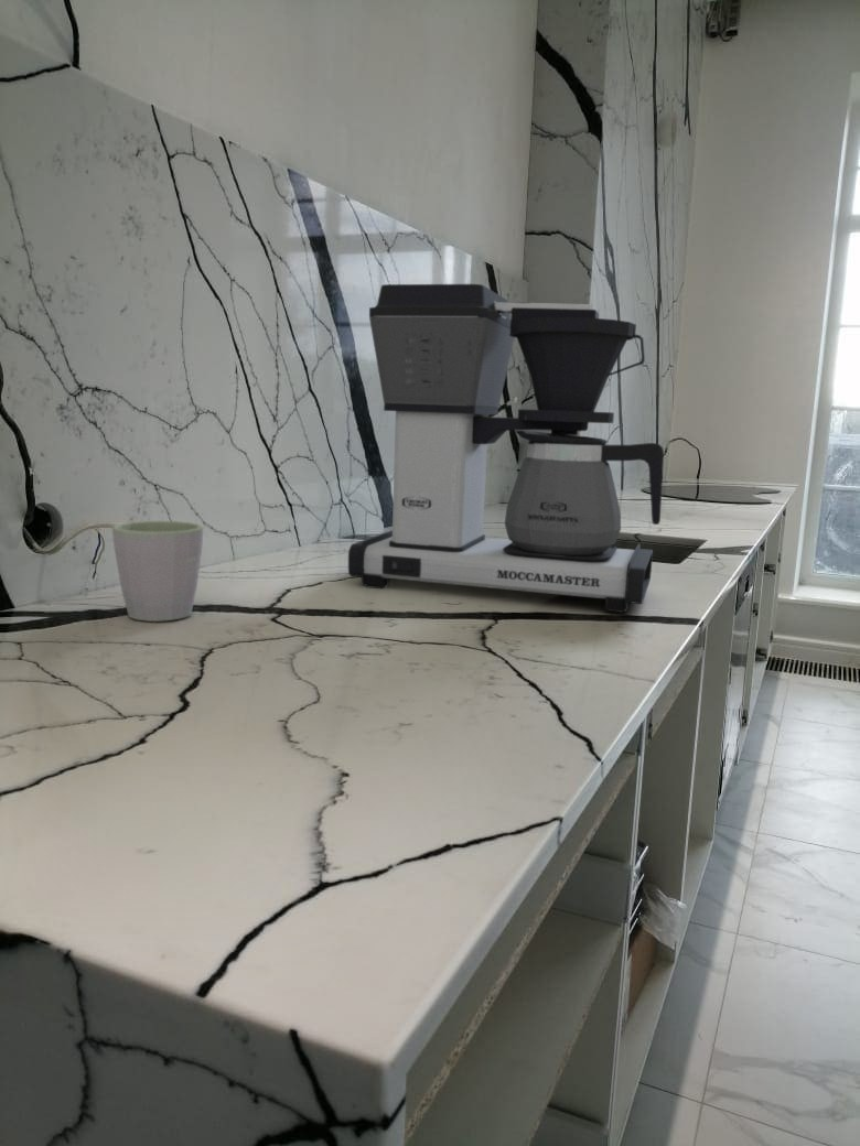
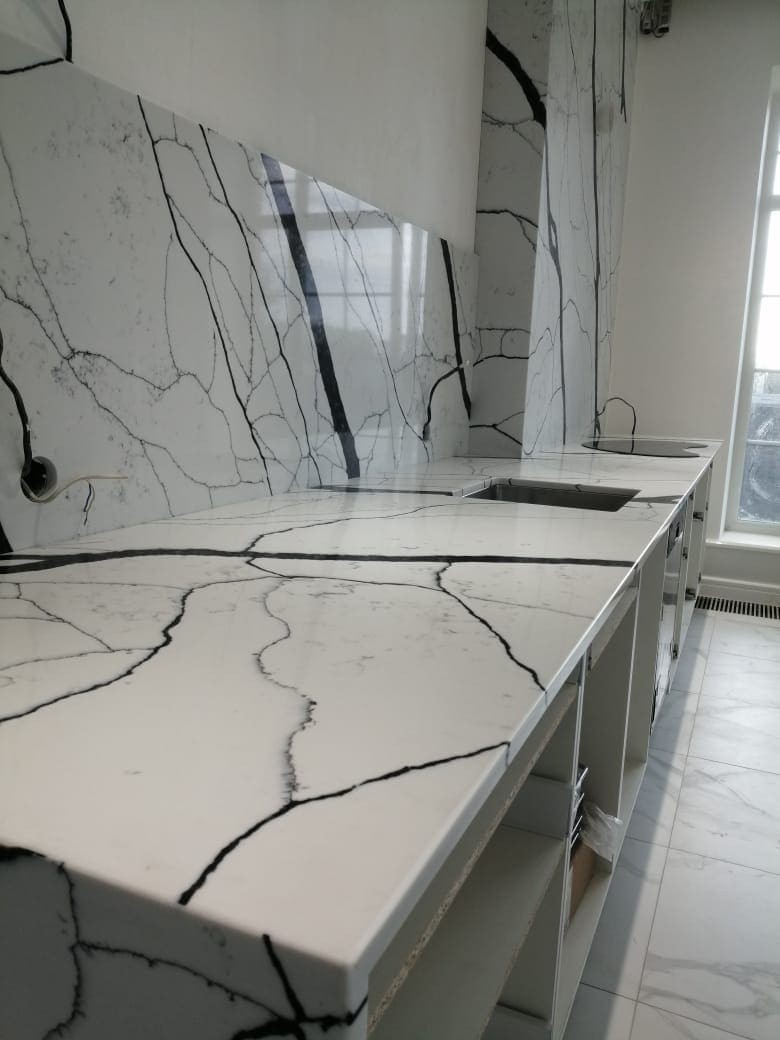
- coffee maker [347,283,665,614]
- mug [111,520,204,623]
